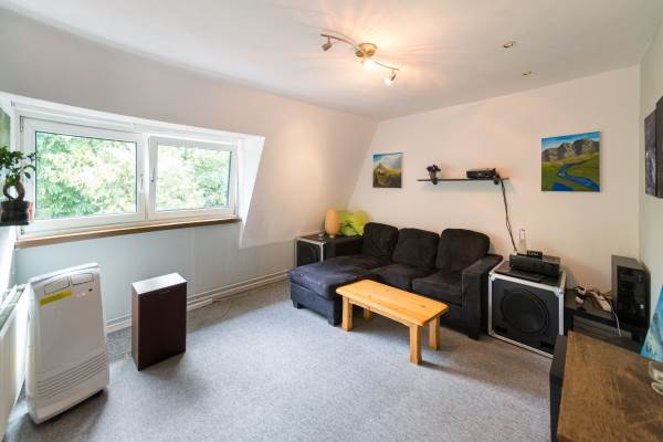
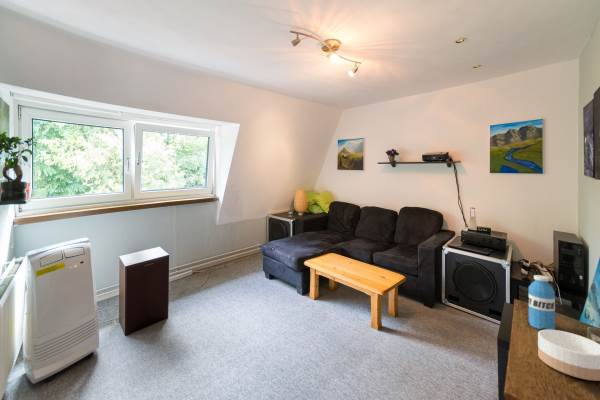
+ water bottle [528,274,556,330]
+ bowl [537,329,600,382]
